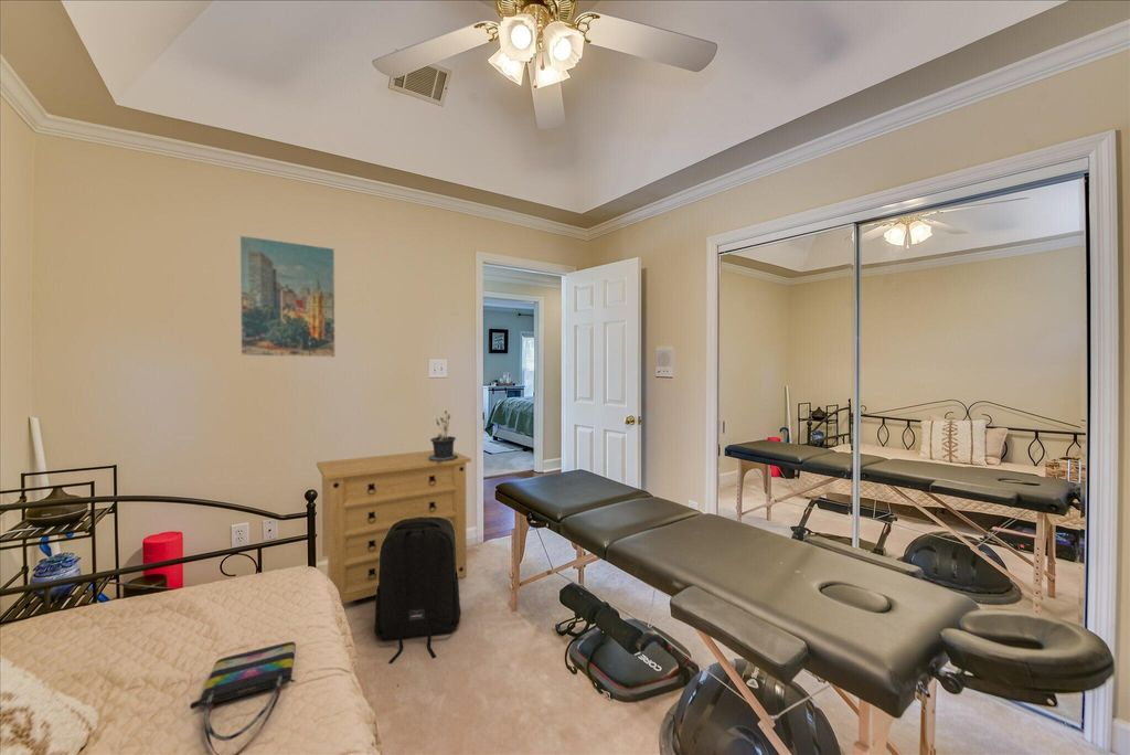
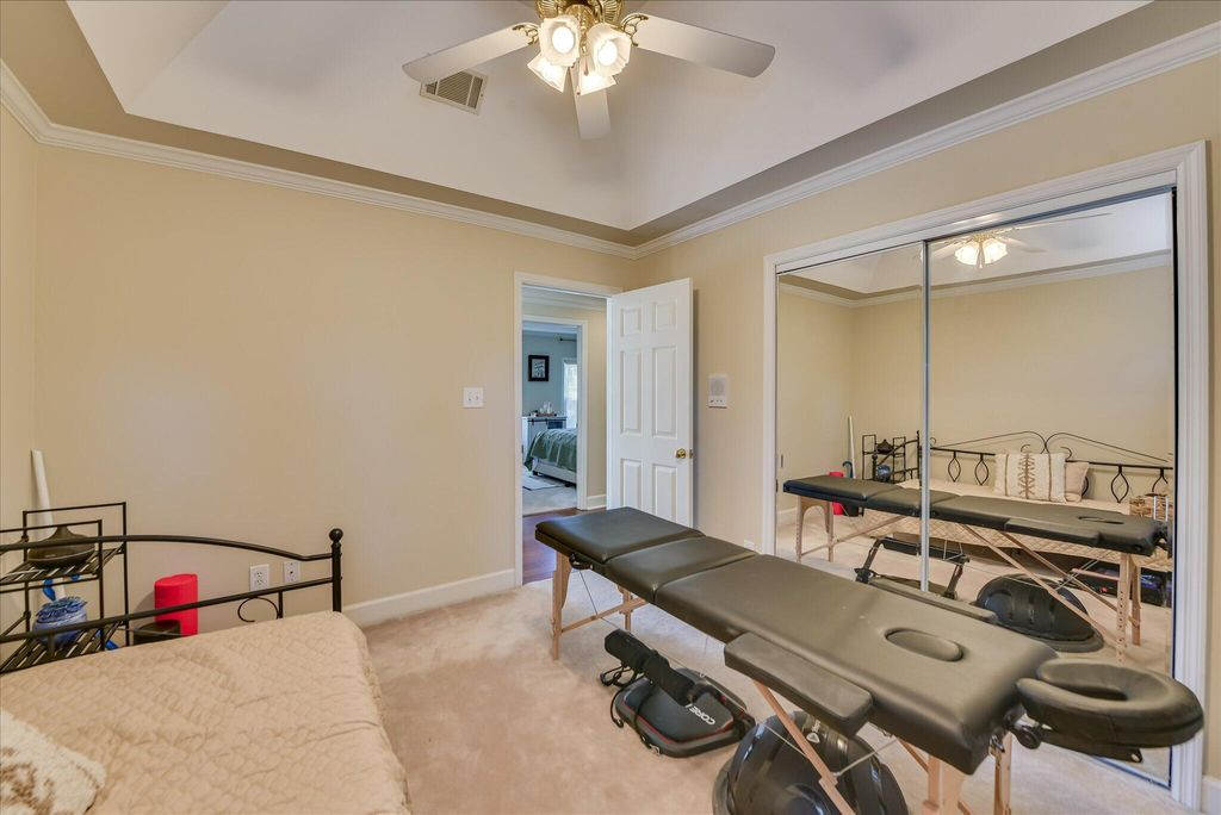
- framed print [238,234,337,359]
- dresser [316,449,472,607]
- backpack [373,517,462,664]
- tote bag [189,640,297,755]
- potted plant [429,410,458,464]
